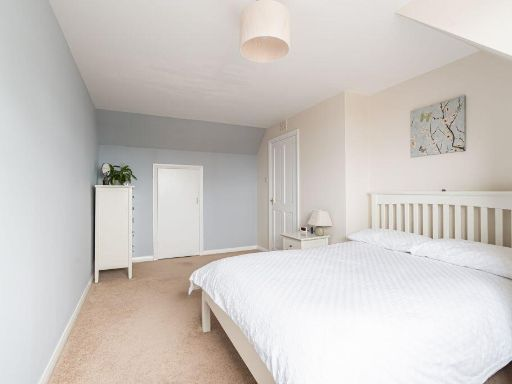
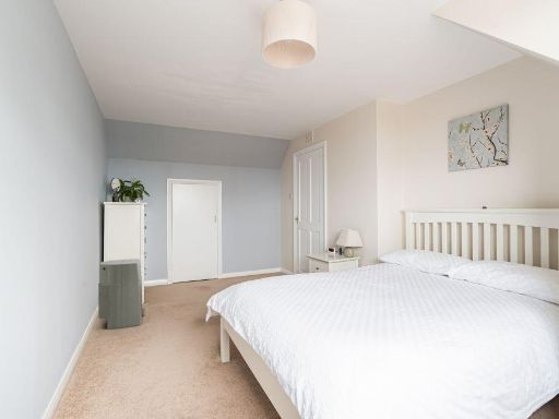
+ air purifier [97,258,146,330]
